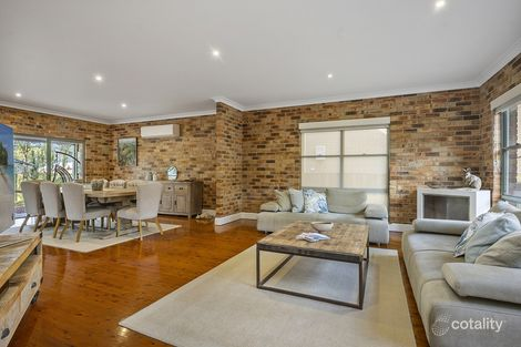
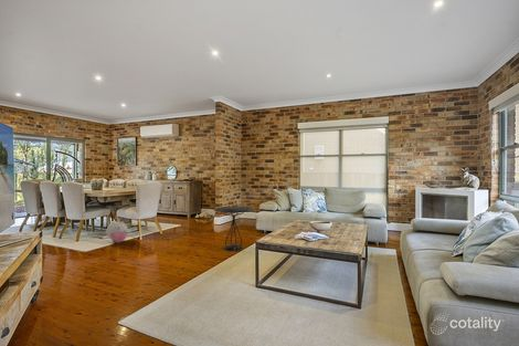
+ side table [213,206,254,252]
+ plush toy [105,220,128,244]
